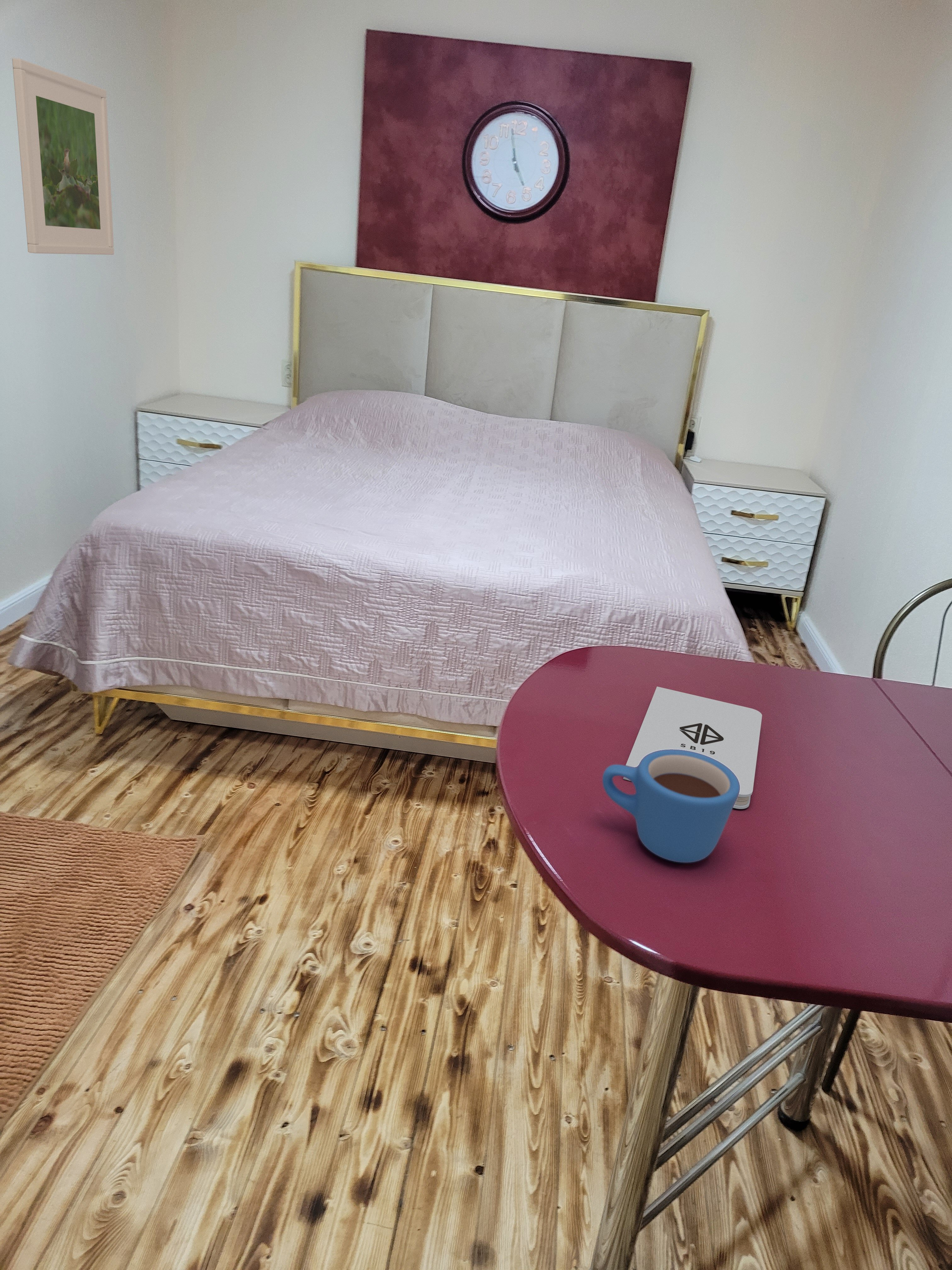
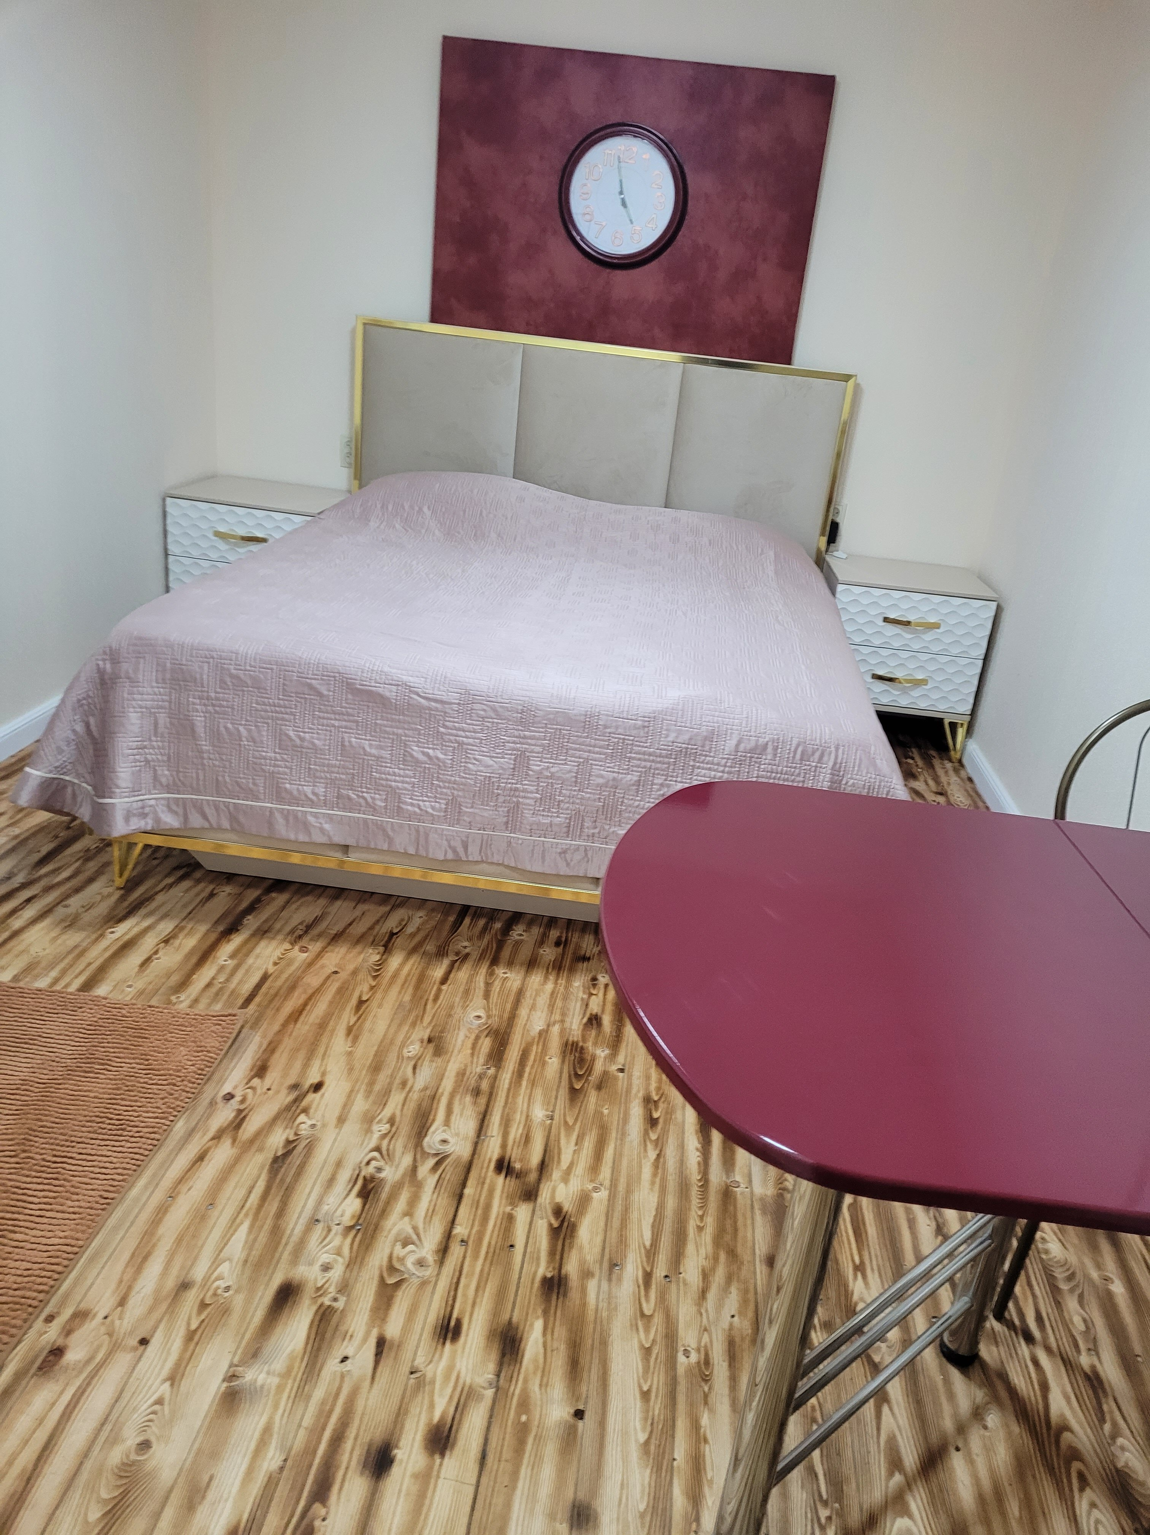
- notepad [623,686,762,809]
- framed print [12,58,114,255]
- mug [602,749,740,863]
